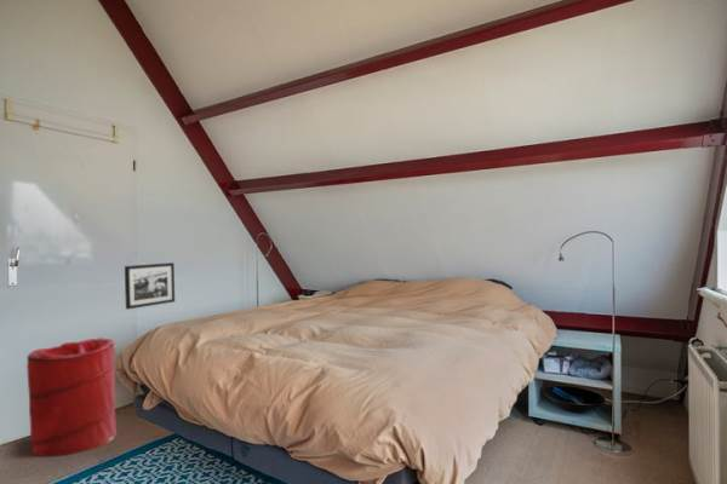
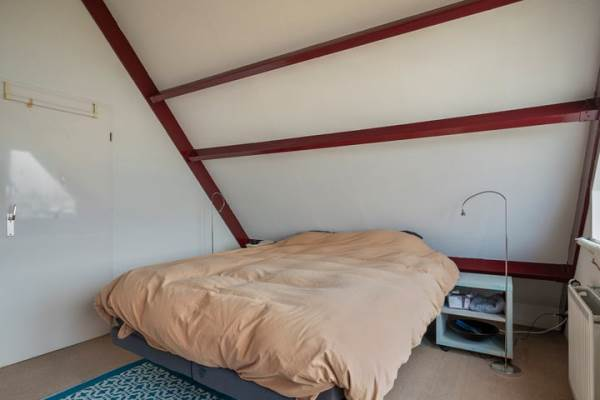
- laundry hamper [25,336,118,457]
- picture frame [124,261,176,311]
